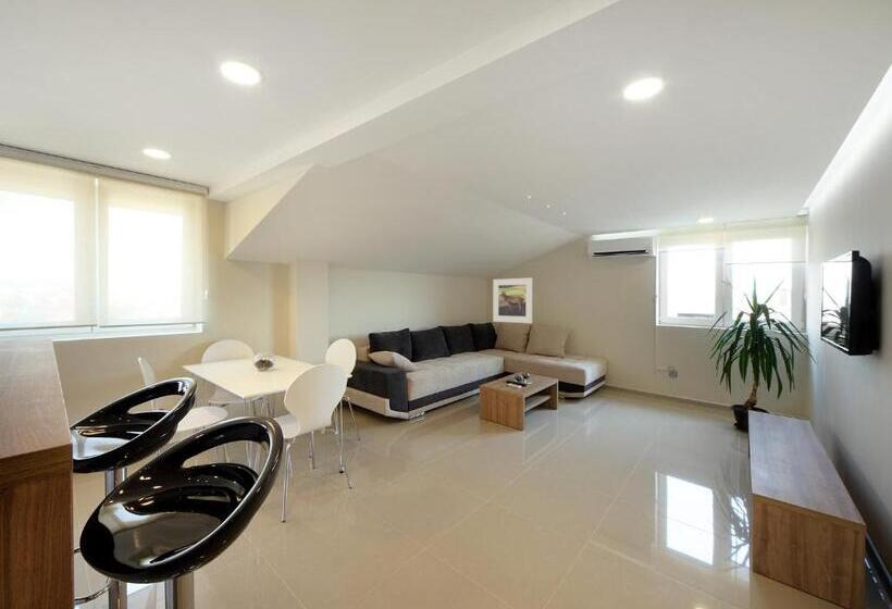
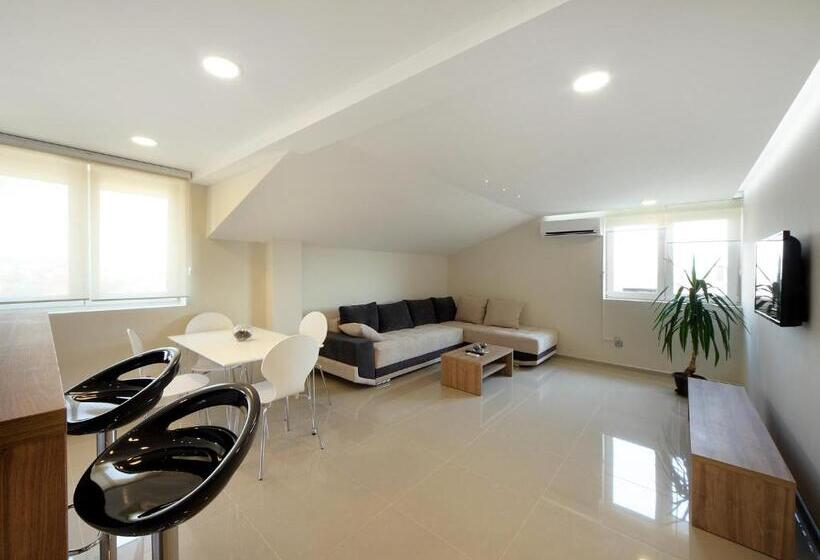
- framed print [492,276,534,324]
